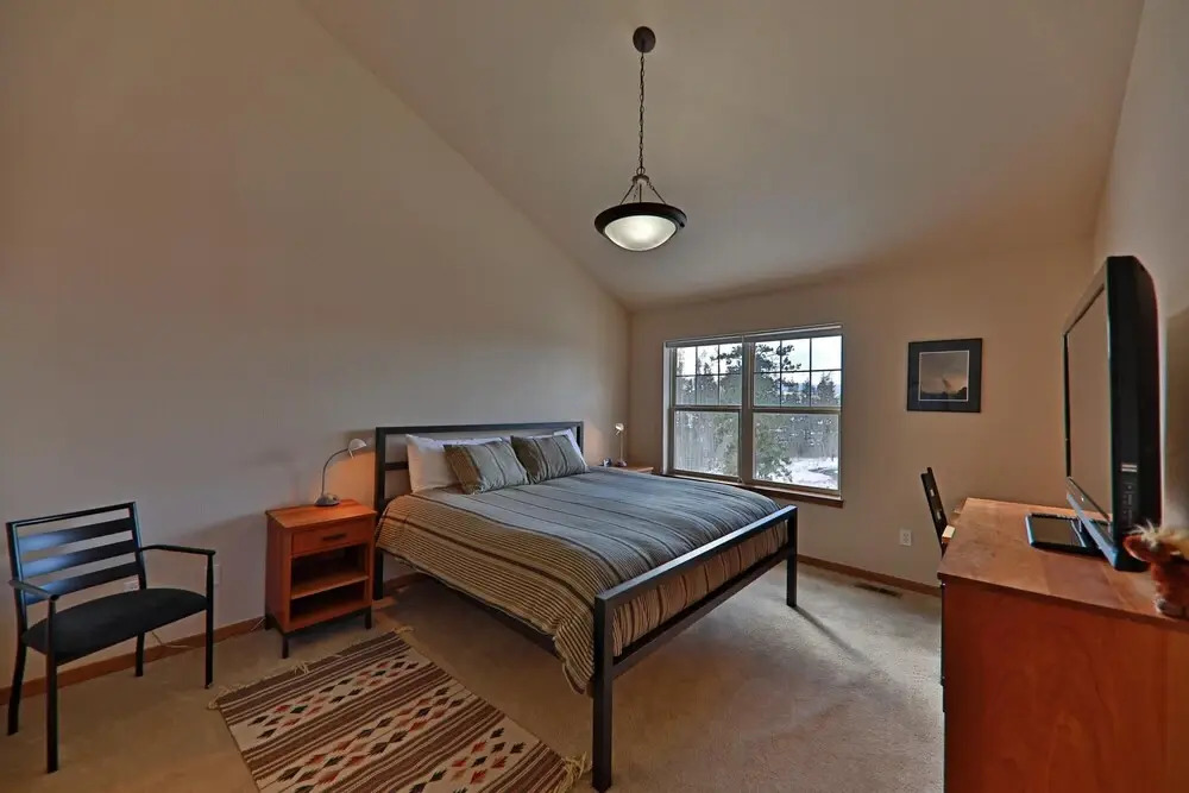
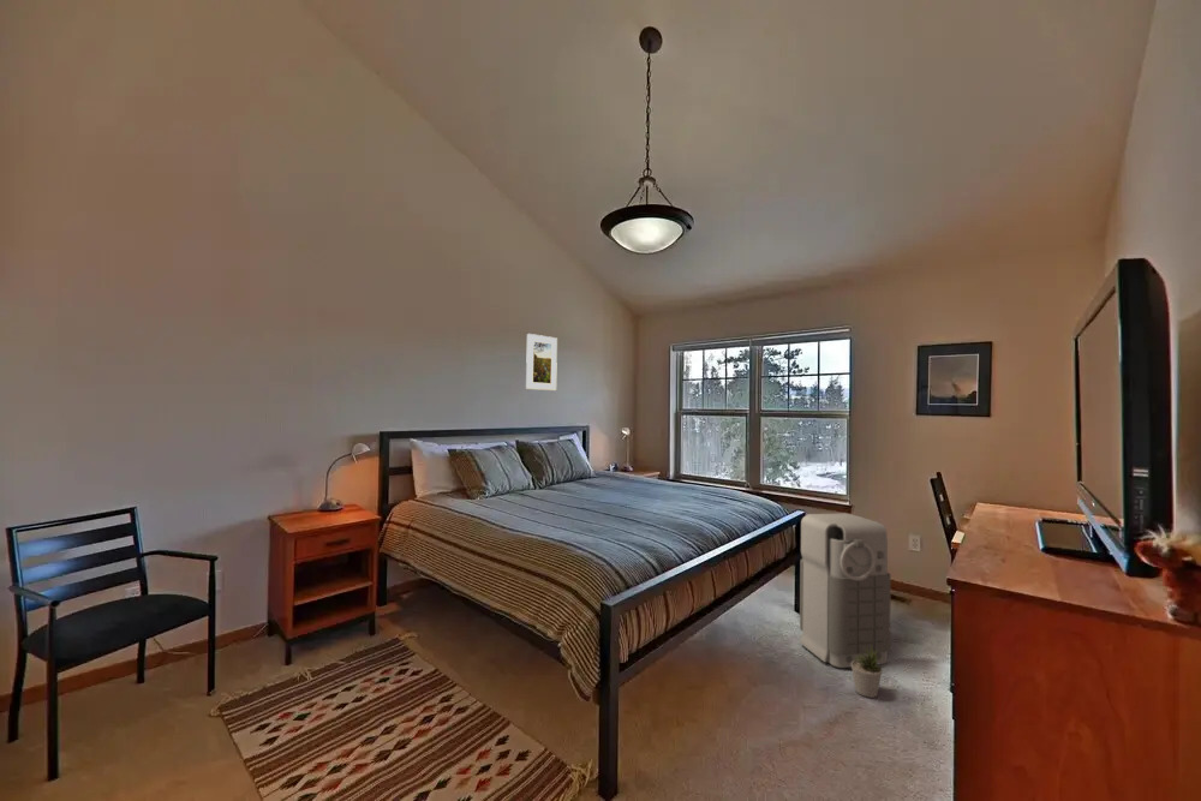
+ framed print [525,333,558,391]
+ potted plant [850,648,886,699]
+ grenade [799,512,892,669]
